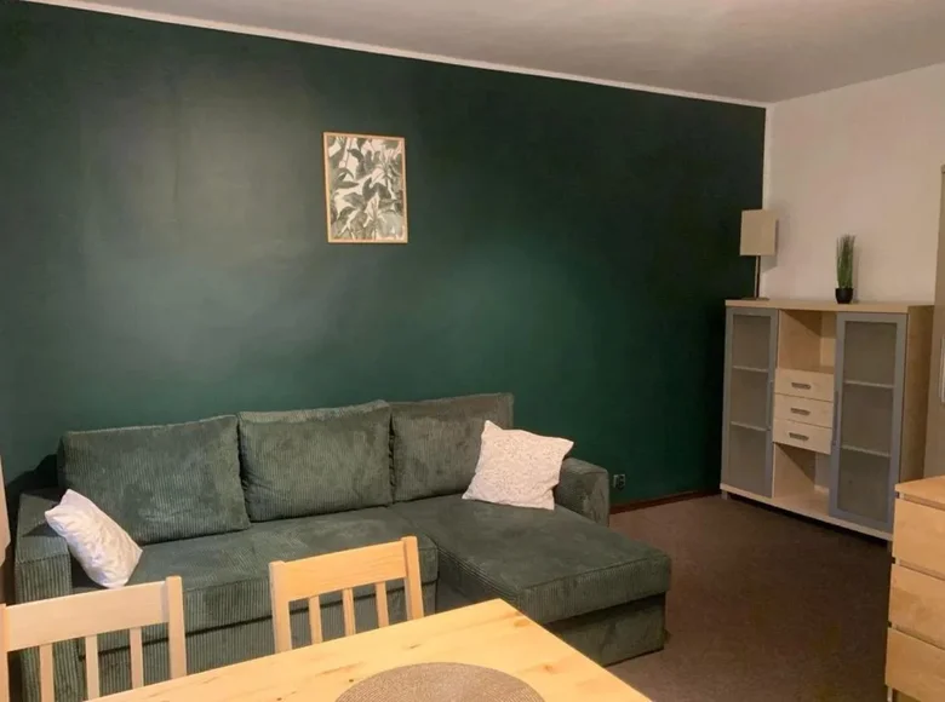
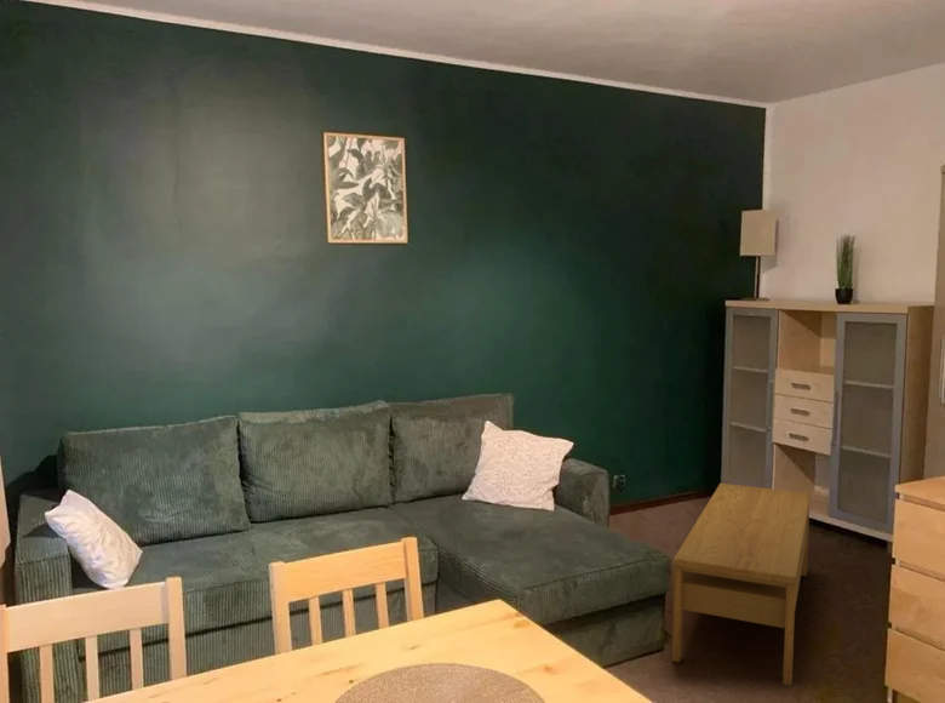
+ coffee table [671,482,812,687]
